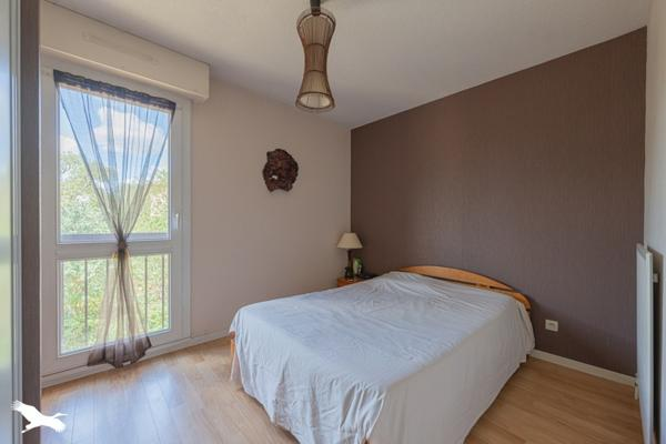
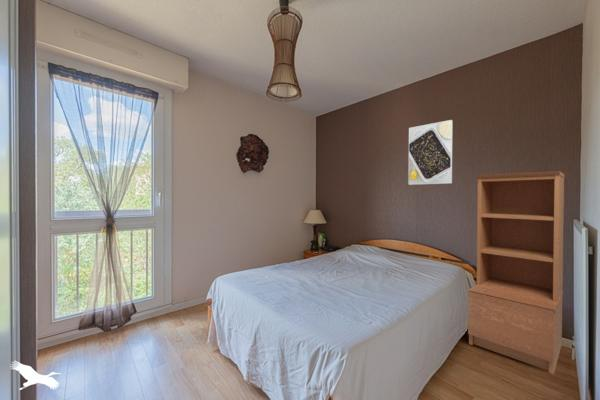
+ bookshelf [467,170,566,375]
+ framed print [407,119,454,186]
